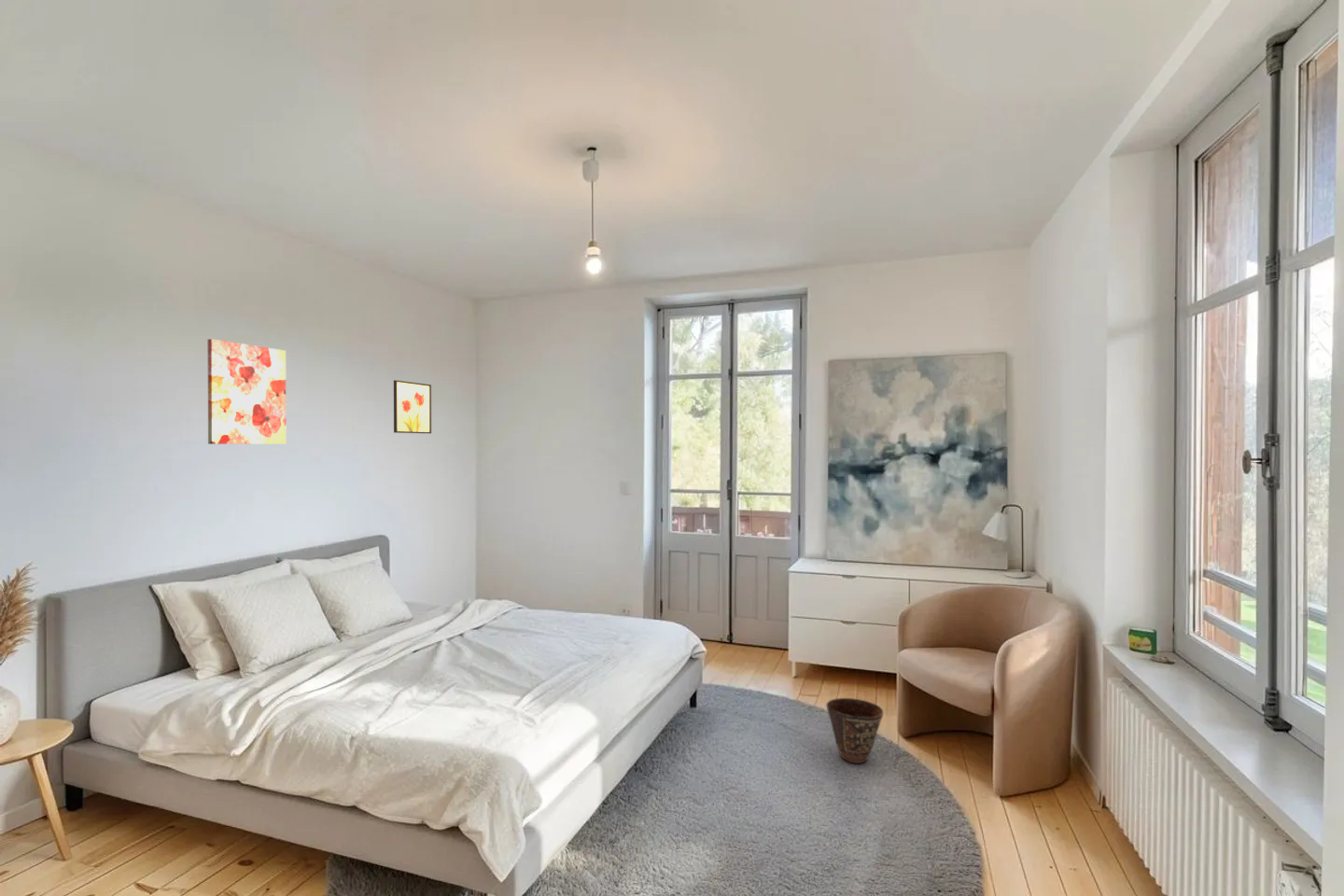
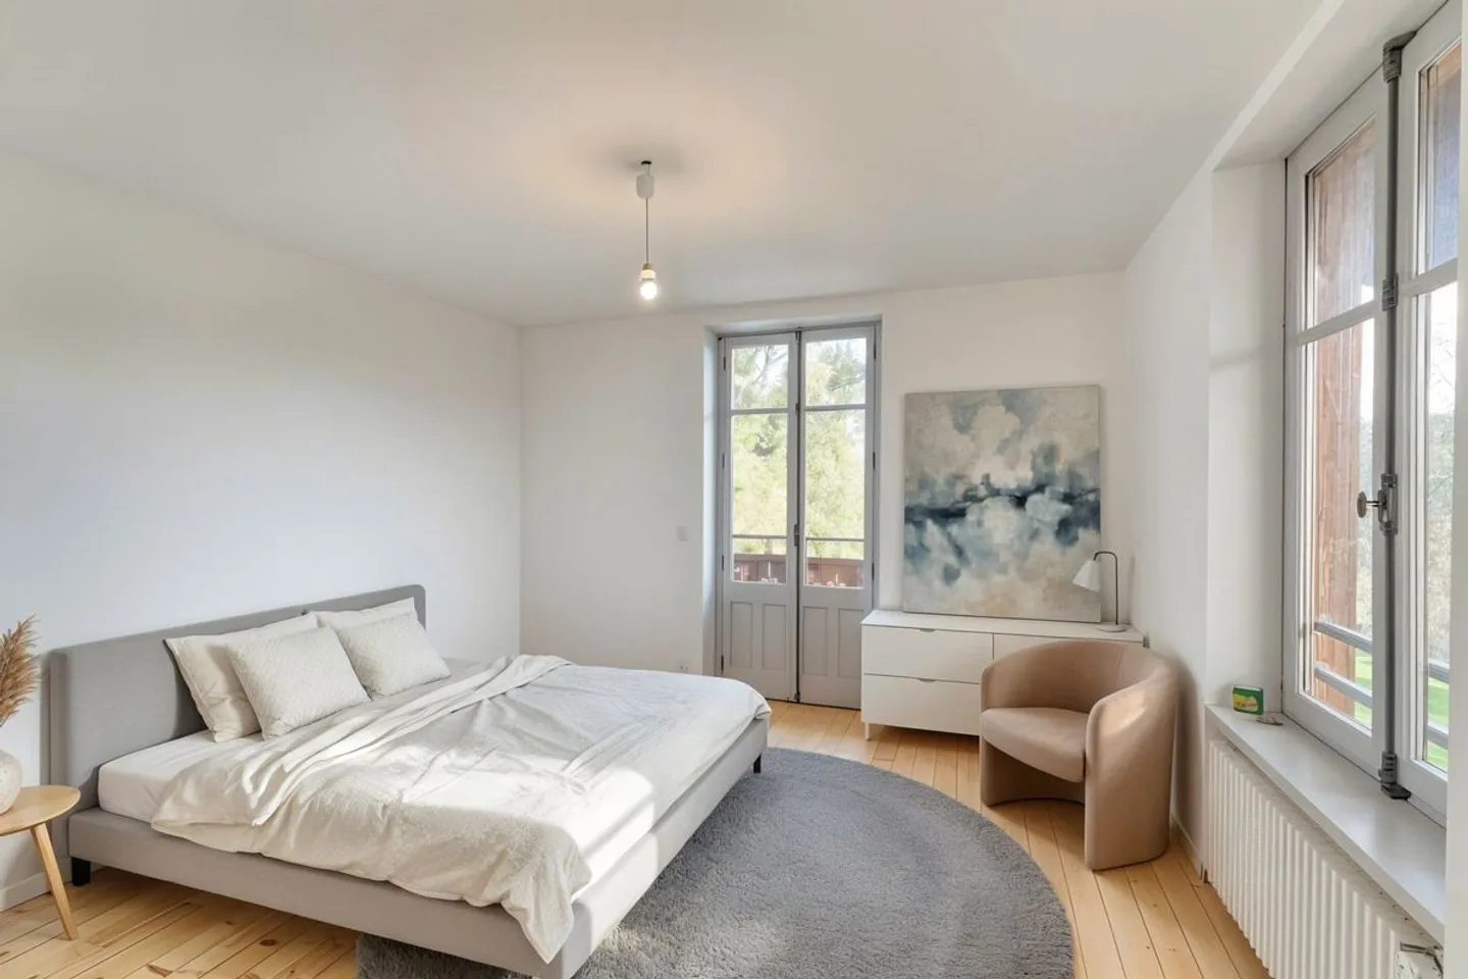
- wall art [393,379,432,434]
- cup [825,697,884,764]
- wall art [207,338,287,445]
